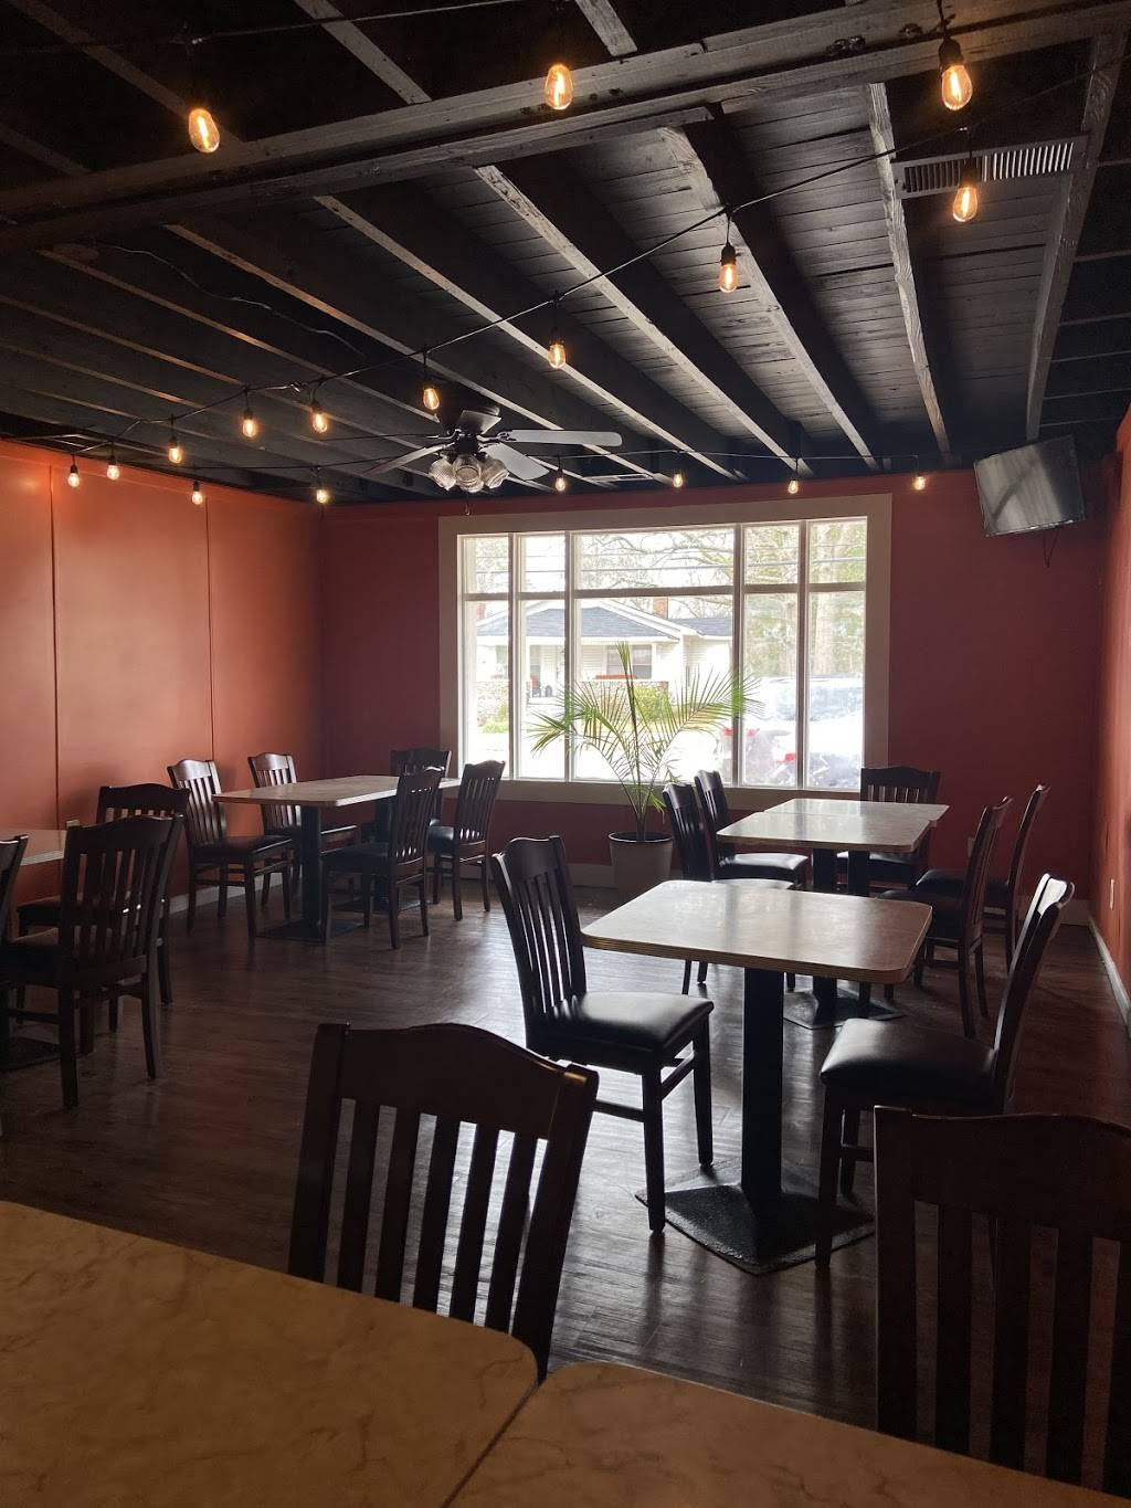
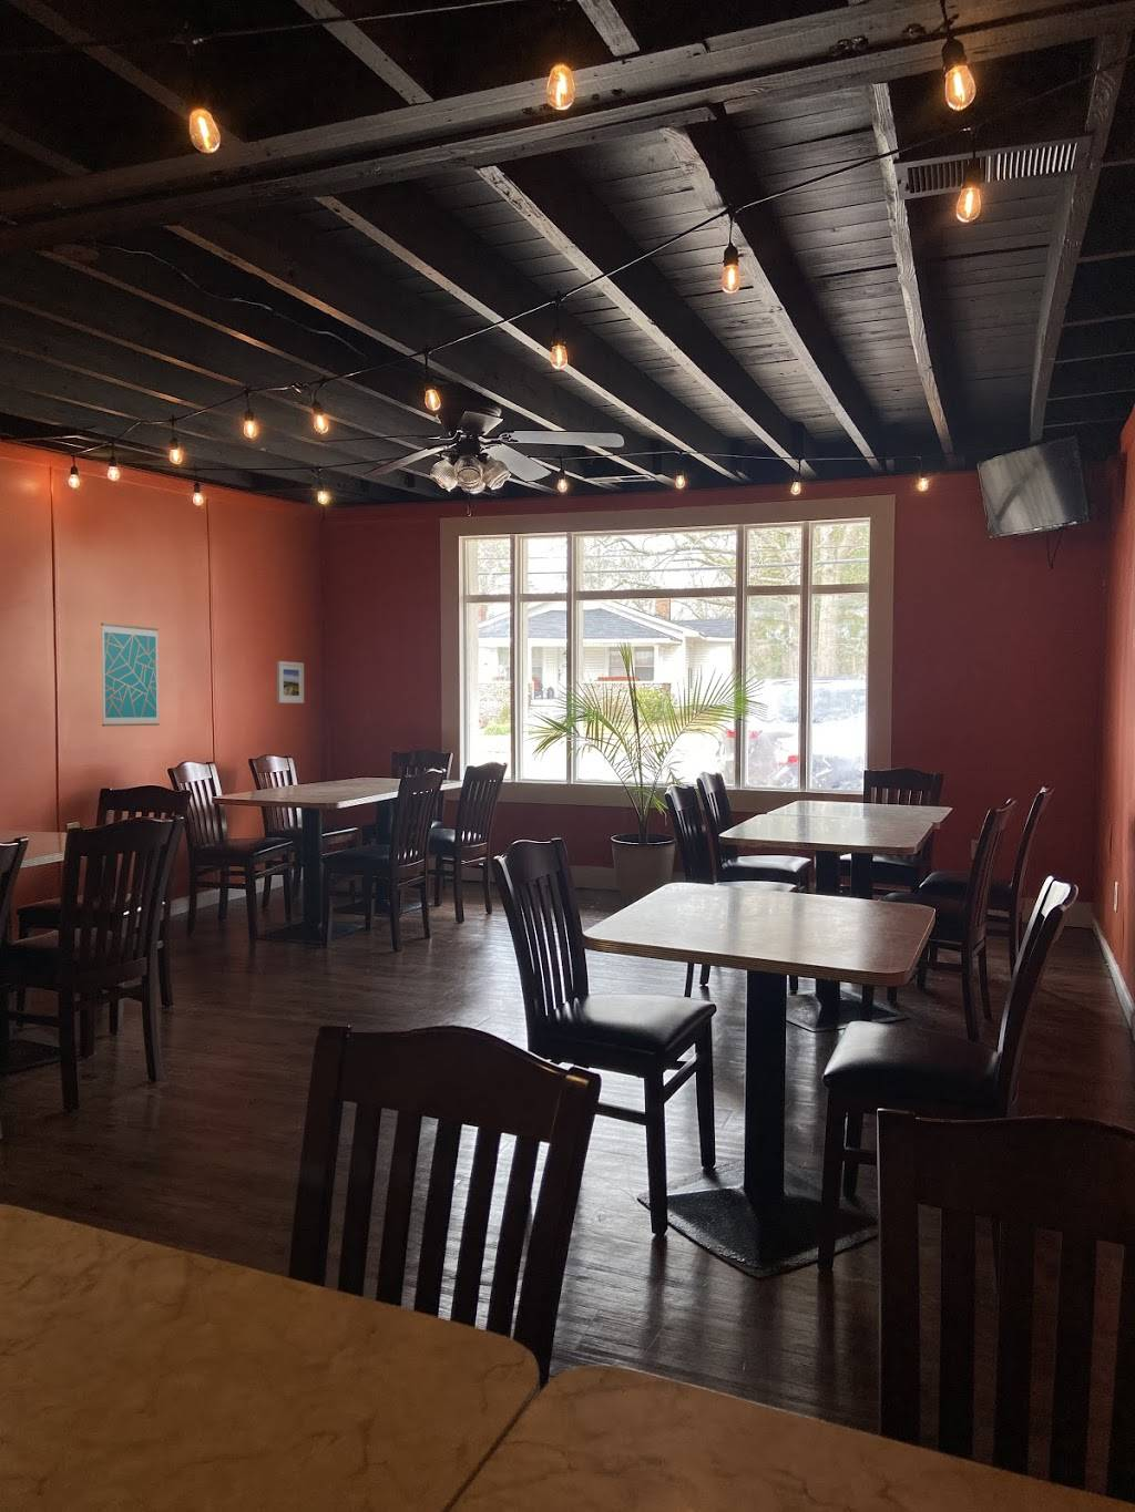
+ wall art [100,622,161,728]
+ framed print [275,660,305,704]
